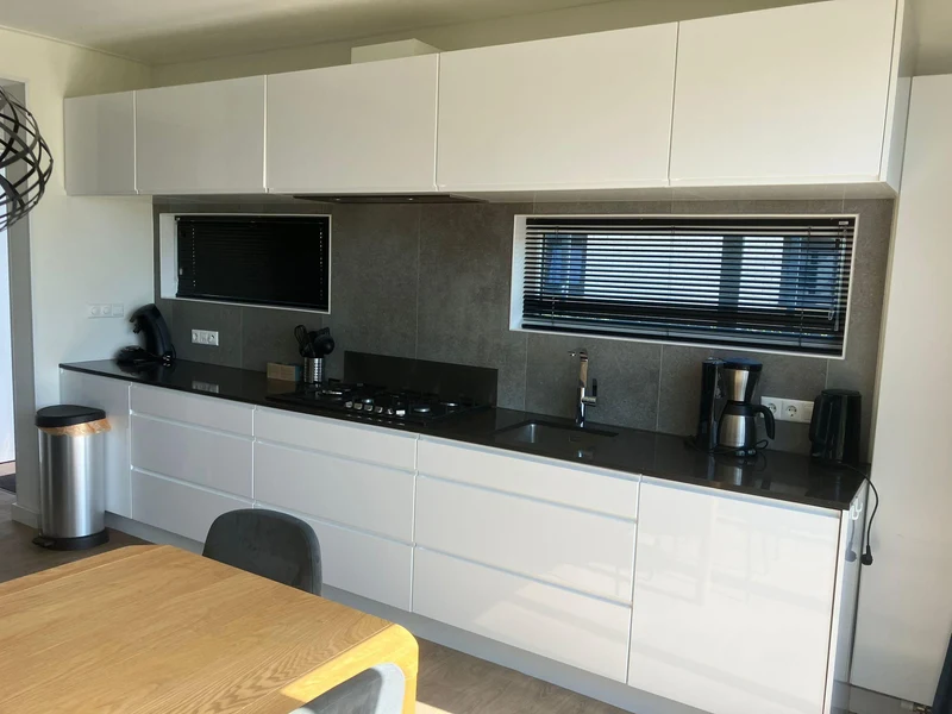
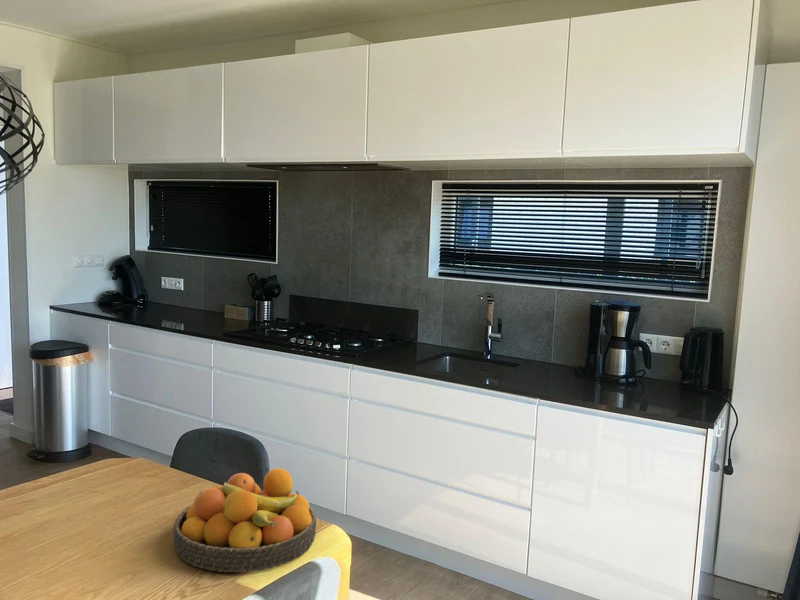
+ fruit bowl [173,467,317,573]
